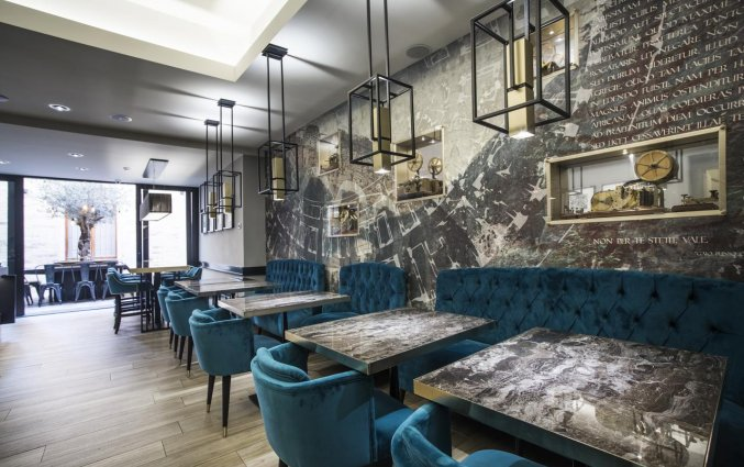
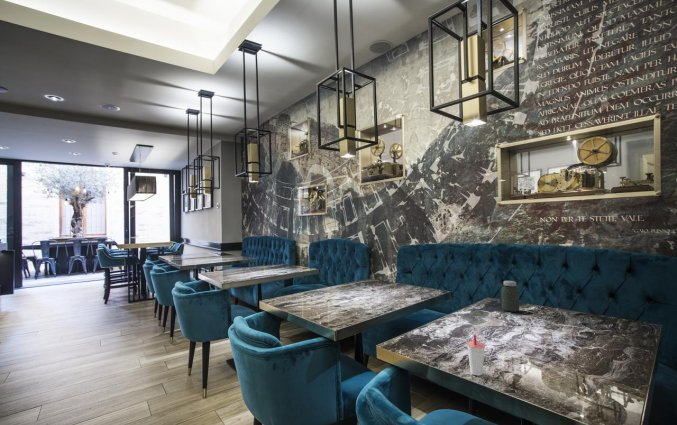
+ cup [466,334,486,377]
+ jar [500,280,520,313]
